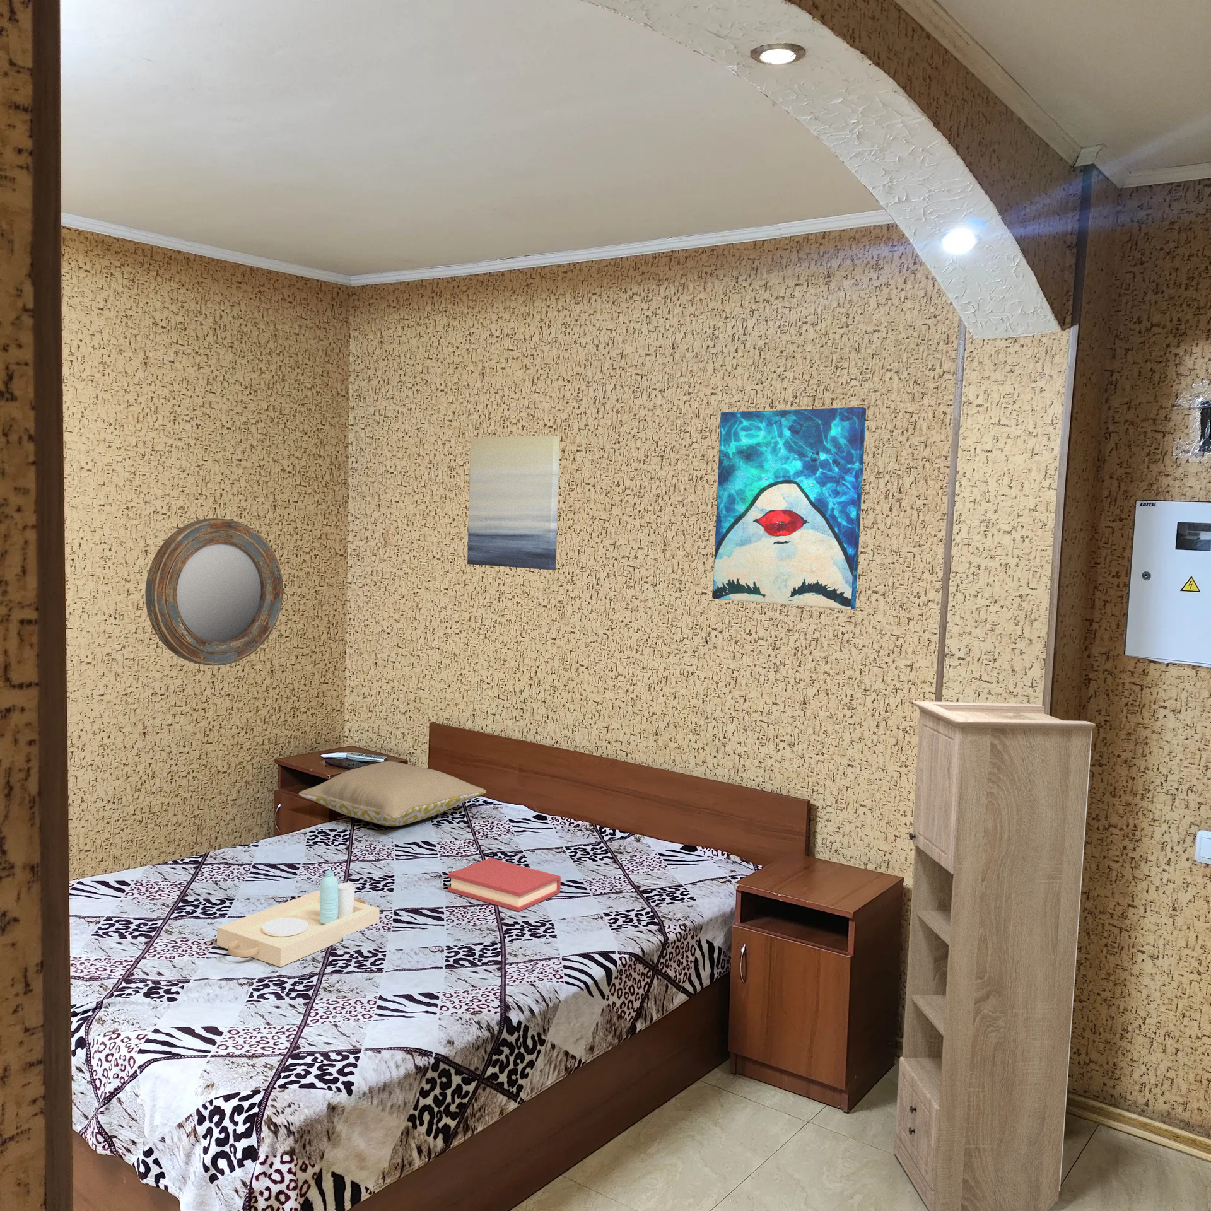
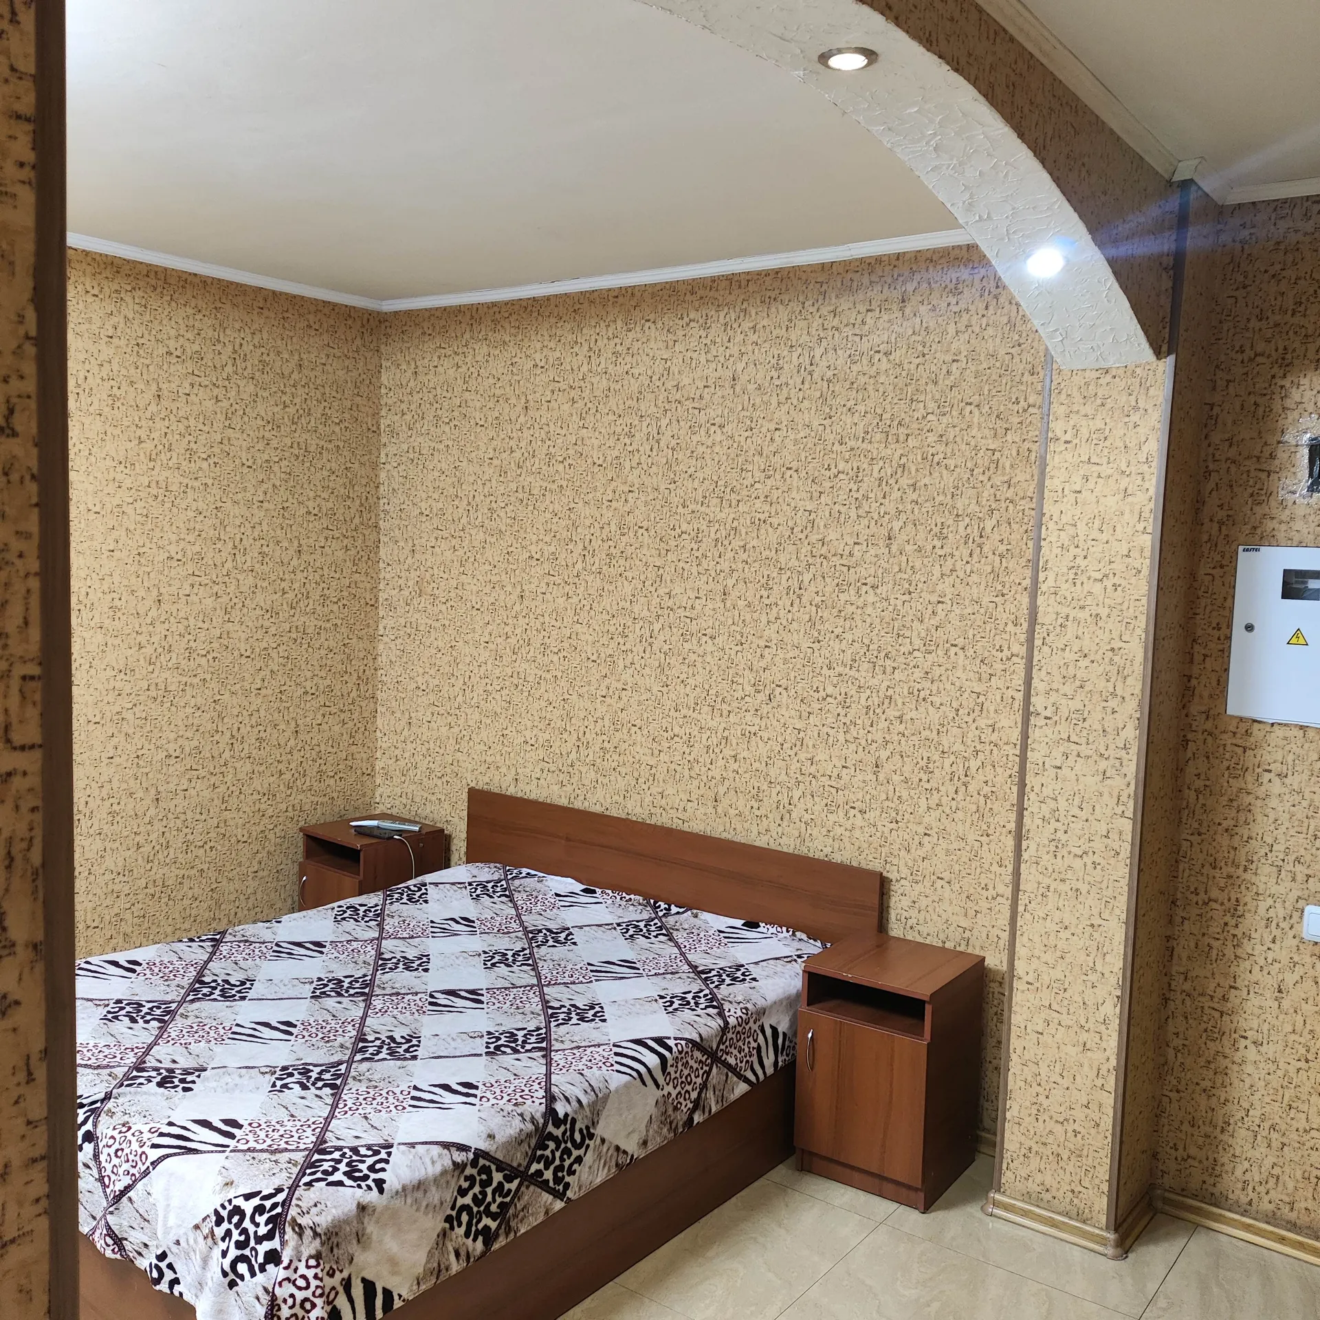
- hardback book [447,857,561,912]
- home mirror [144,518,284,666]
- storage cabinet [894,701,1096,1211]
- pillow [298,761,487,827]
- wall art [712,406,866,611]
- serving tray [216,869,380,967]
- wall art [467,435,561,570]
